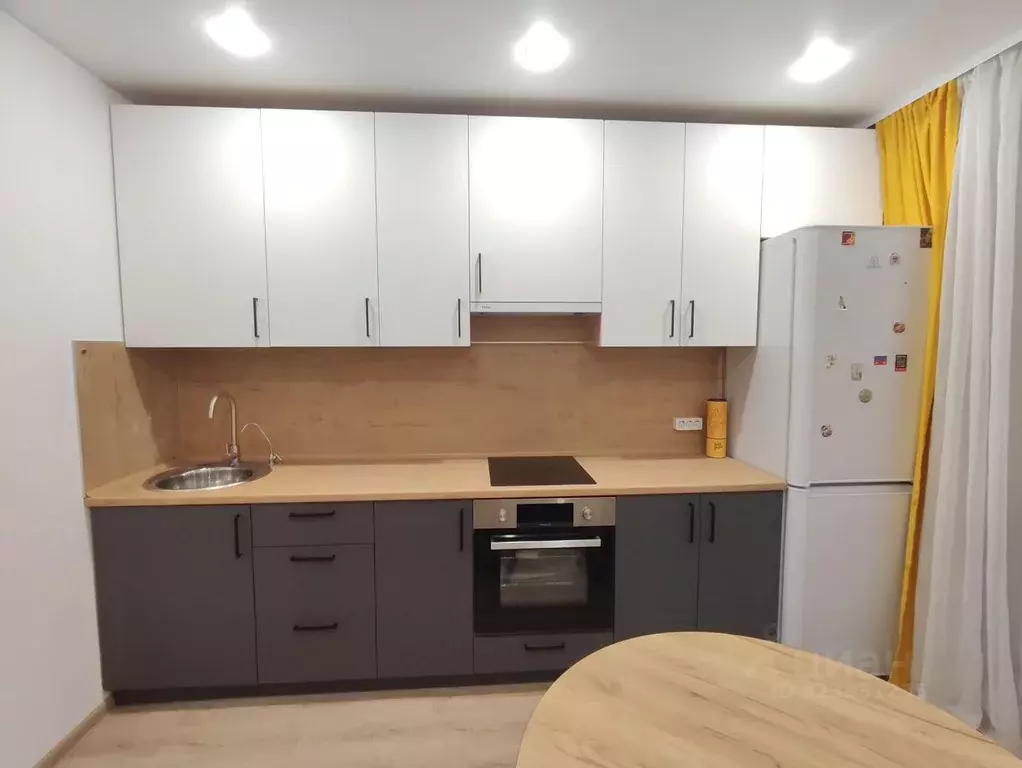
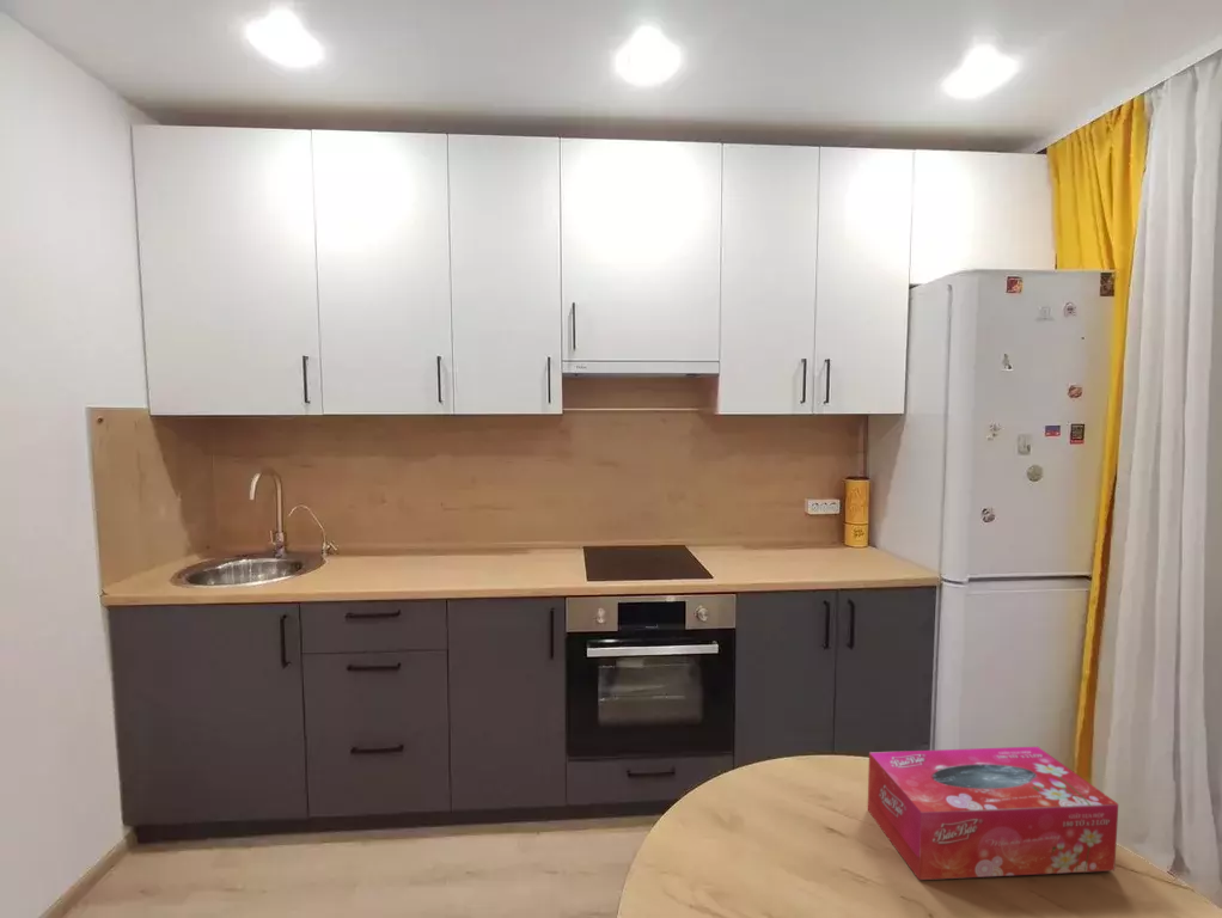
+ tissue box [867,746,1119,881]
